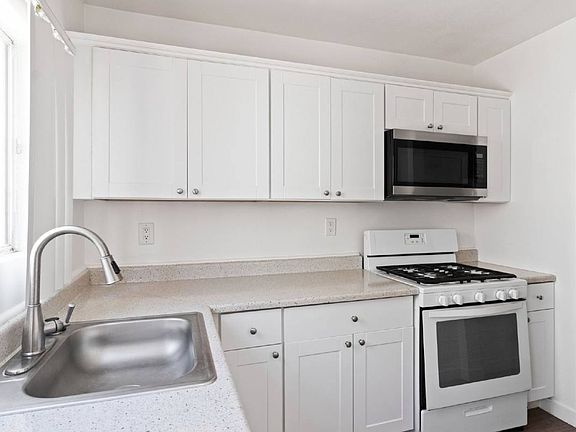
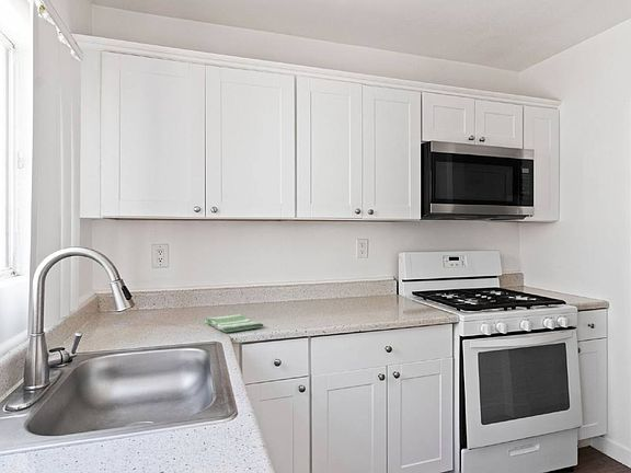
+ dish towel [204,313,265,333]
